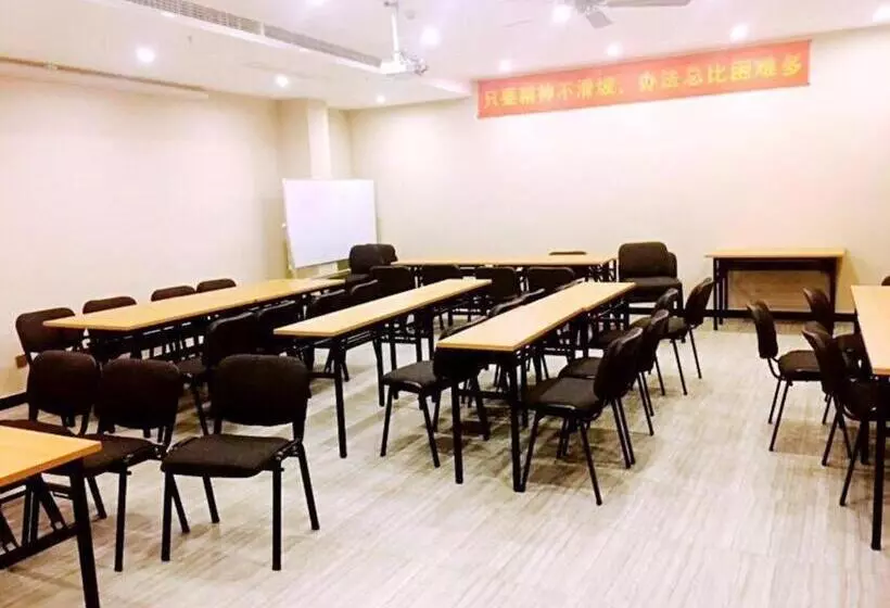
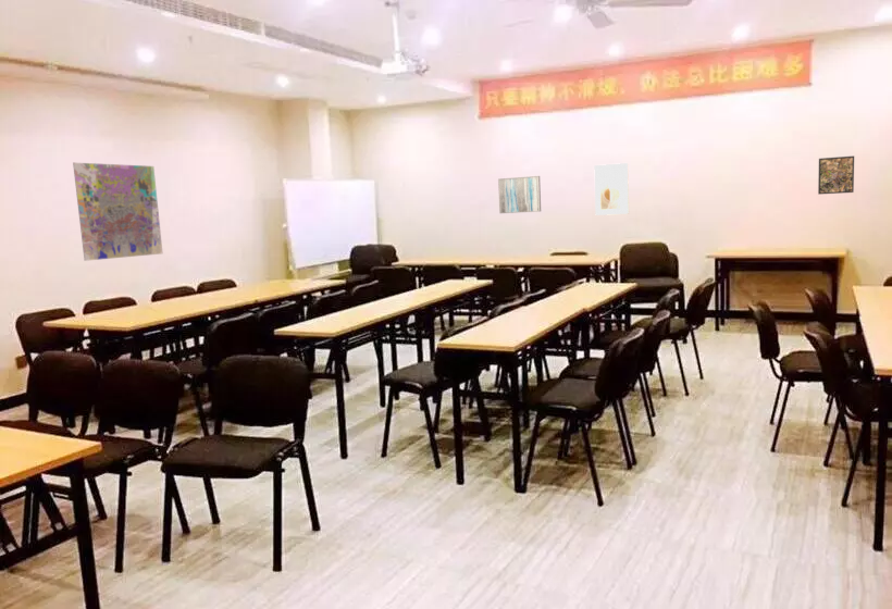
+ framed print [593,162,630,216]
+ map [72,162,163,262]
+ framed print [817,154,855,196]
+ wall art [497,175,542,214]
